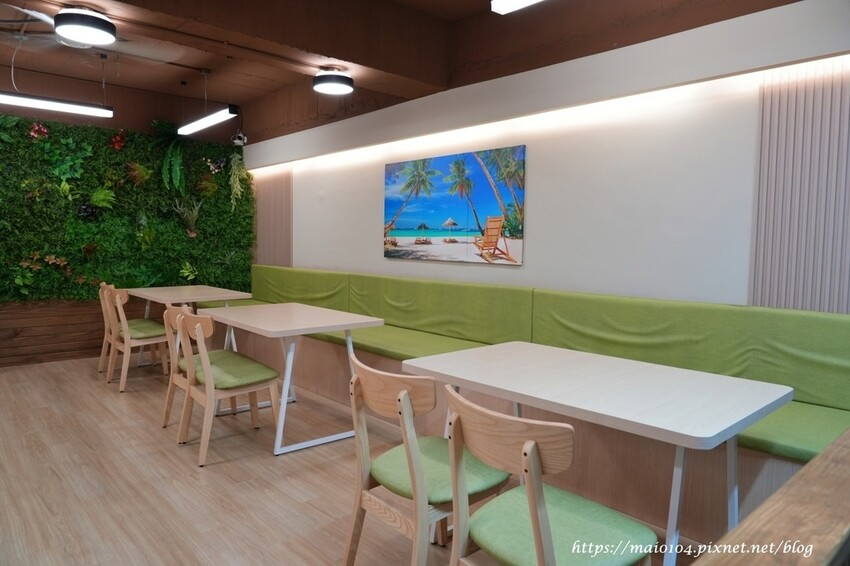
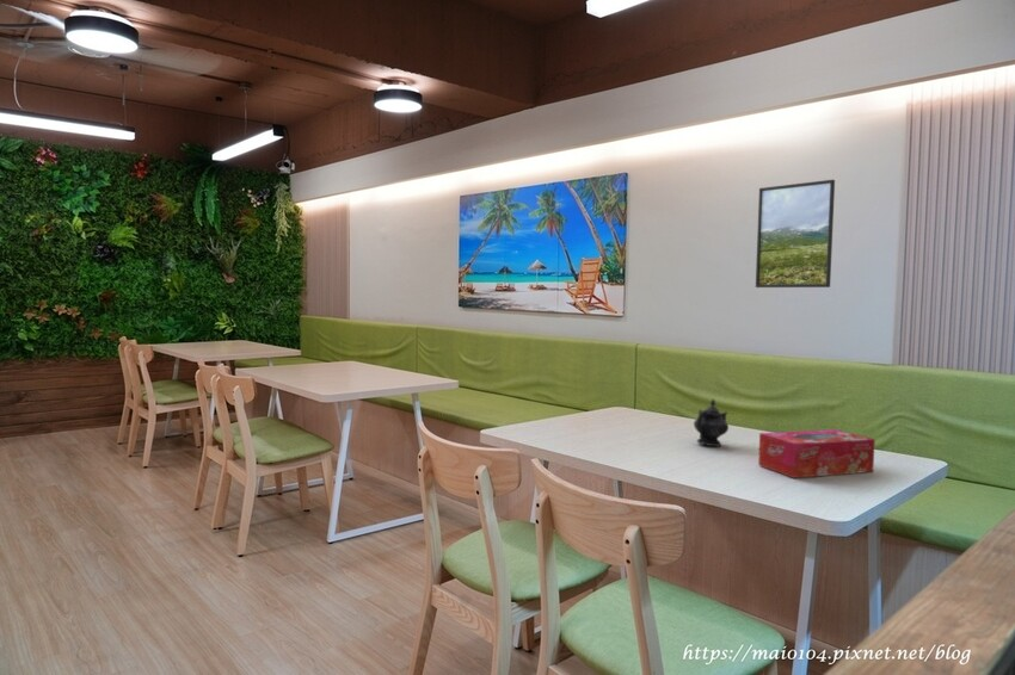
+ teapot [693,398,730,447]
+ tissue box [757,428,876,479]
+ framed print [755,179,836,289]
